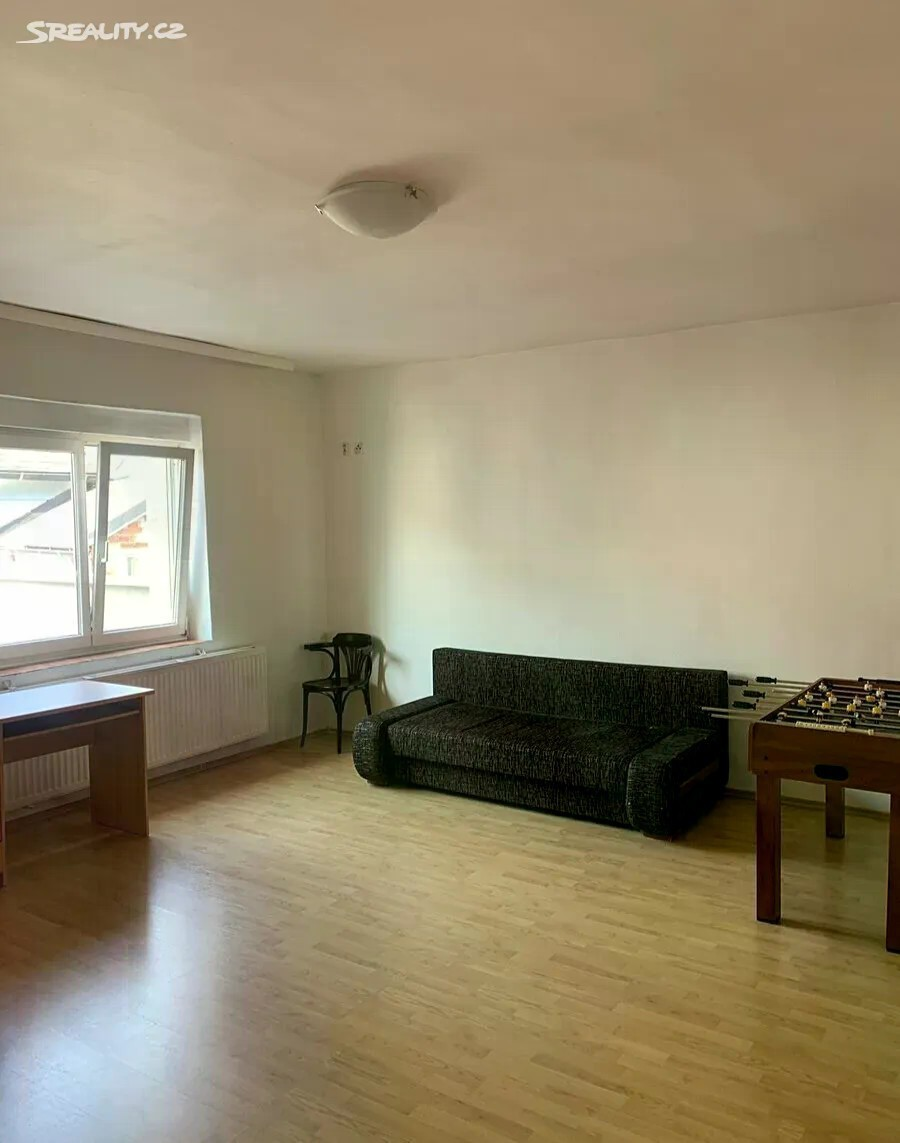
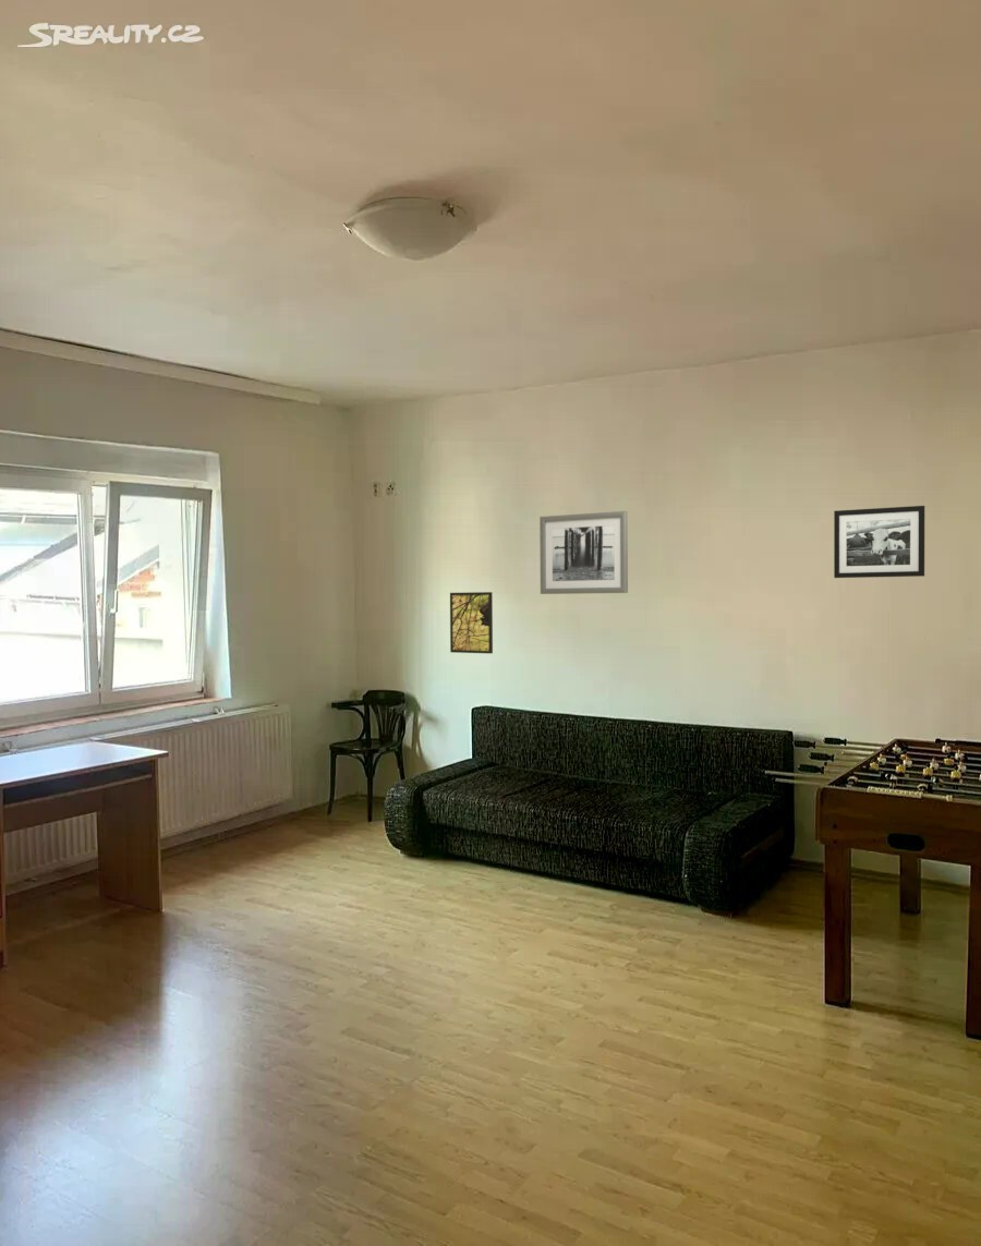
+ wall art [538,510,629,595]
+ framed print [449,591,494,654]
+ picture frame [833,505,925,579]
